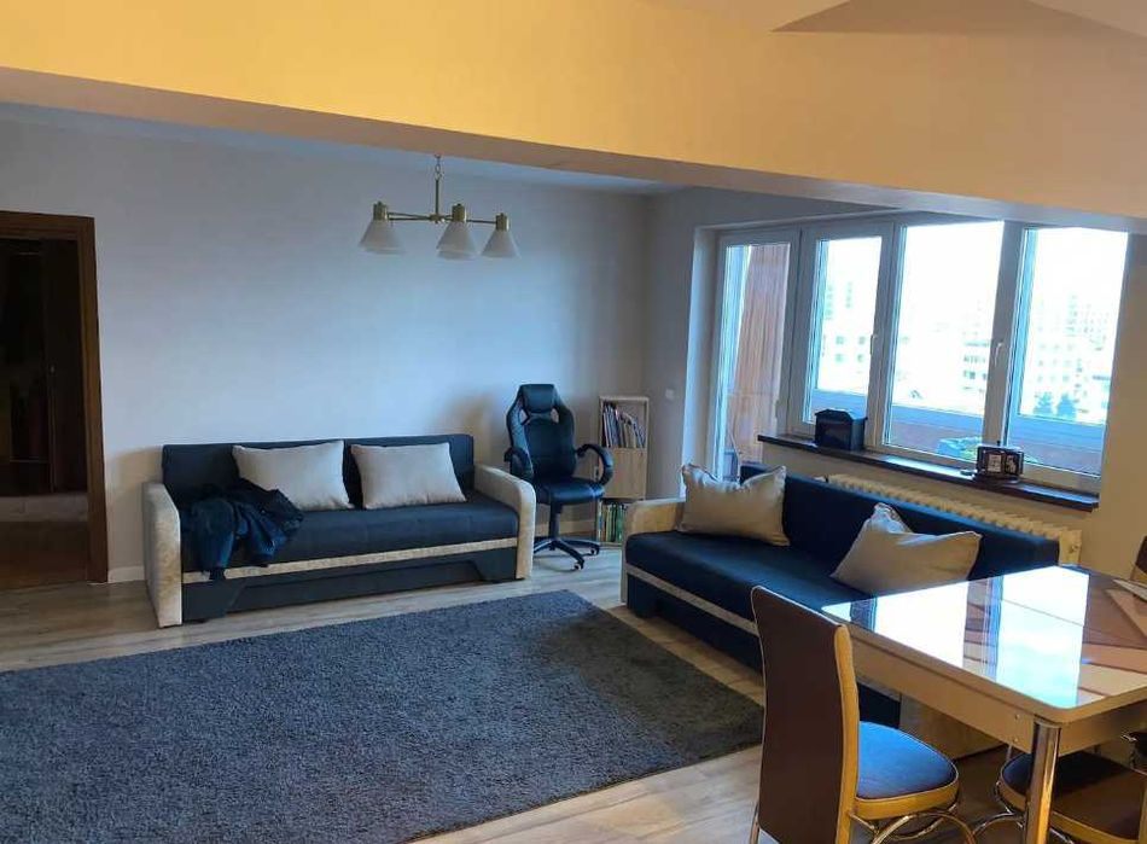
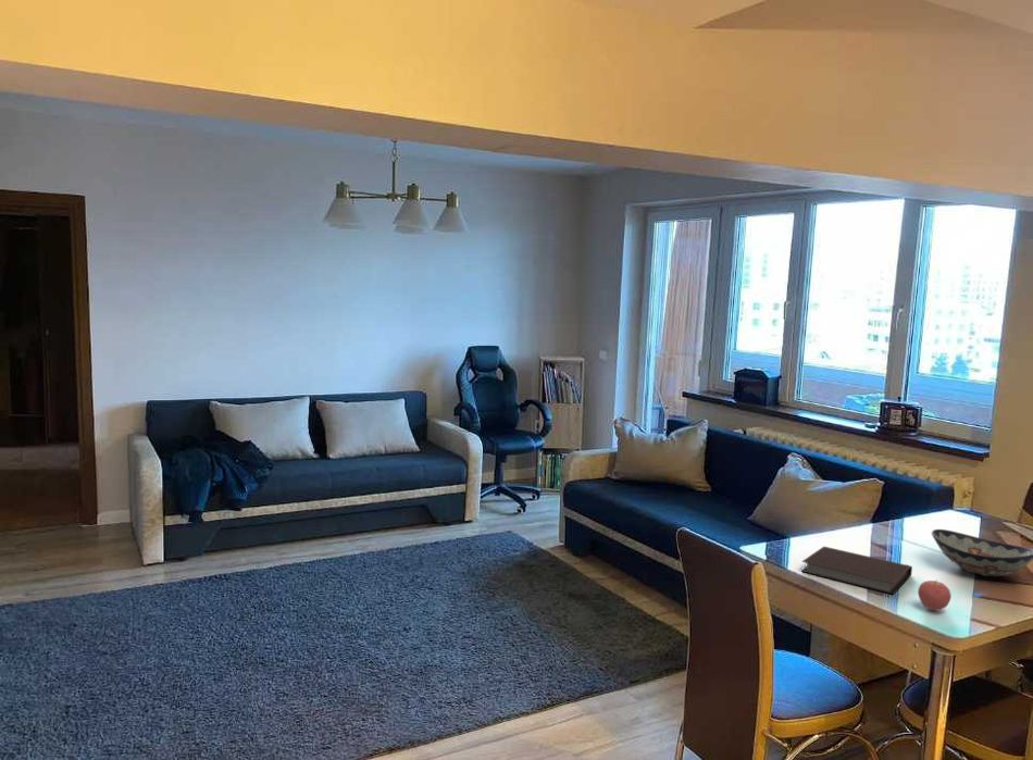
+ notebook [800,546,913,596]
+ apple [917,578,953,612]
+ decorative bowl [931,528,1033,577]
